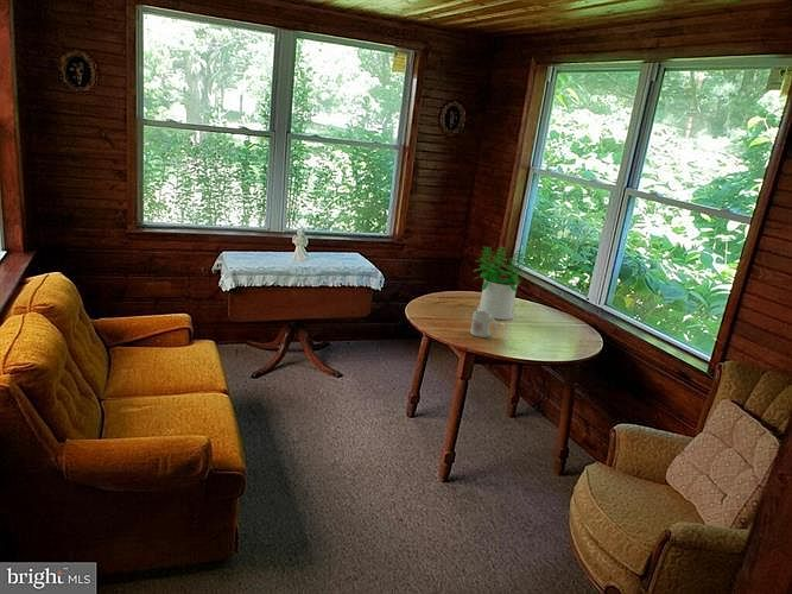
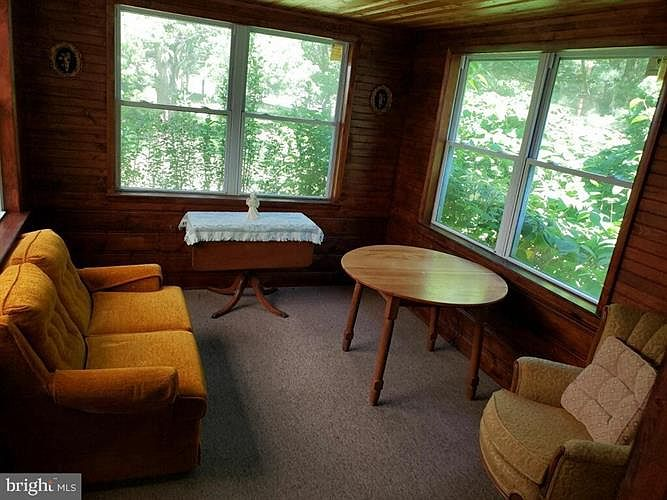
- potted plant [474,245,526,321]
- mug [469,310,498,339]
